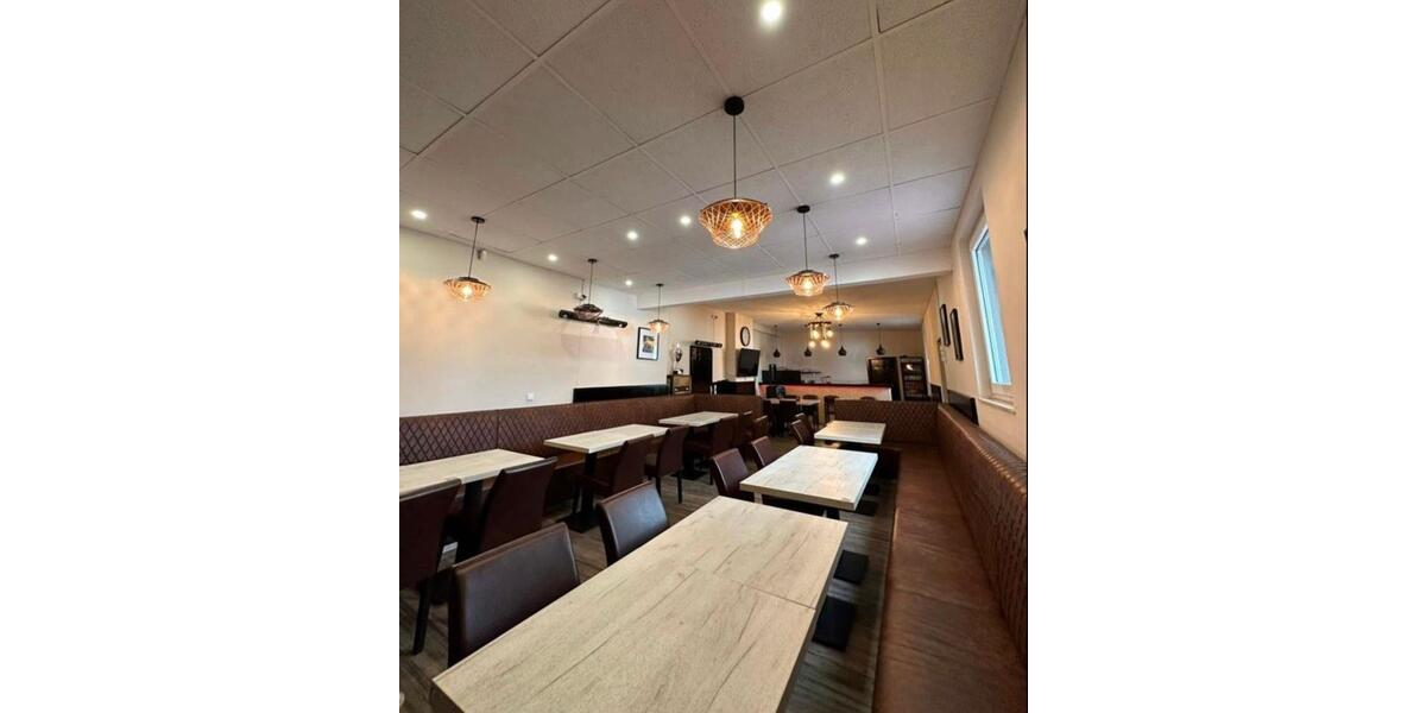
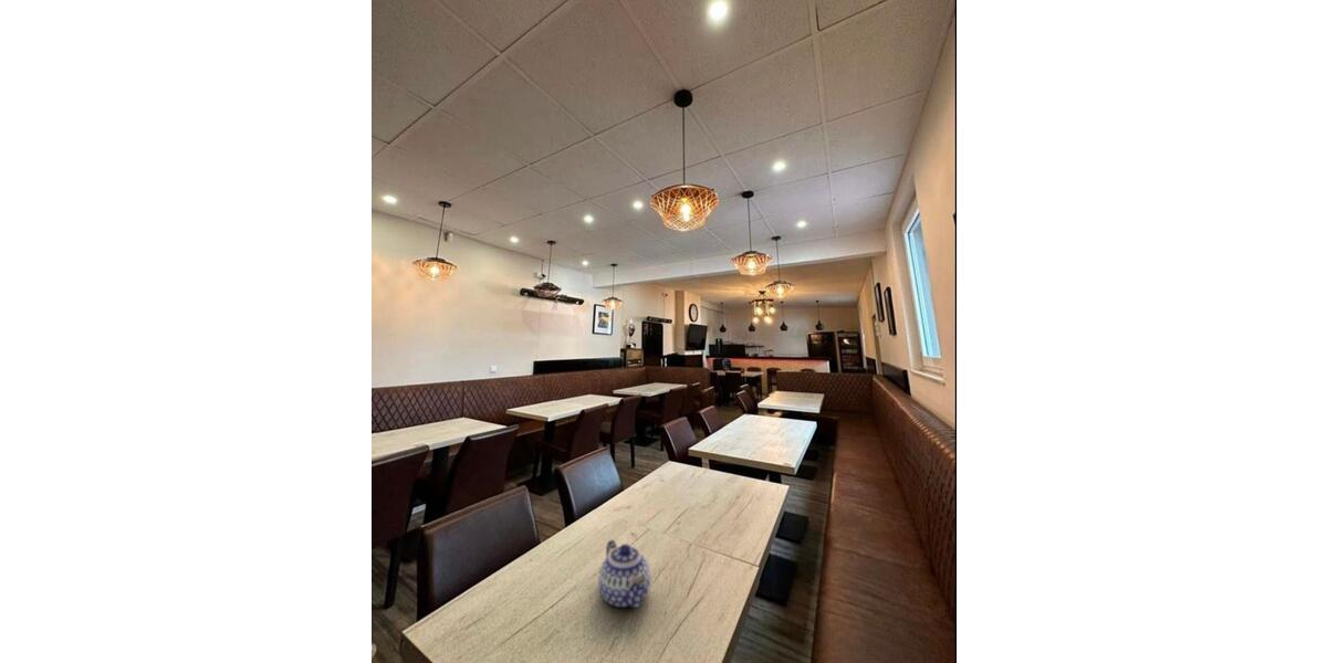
+ teapot [597,539,651,609]
